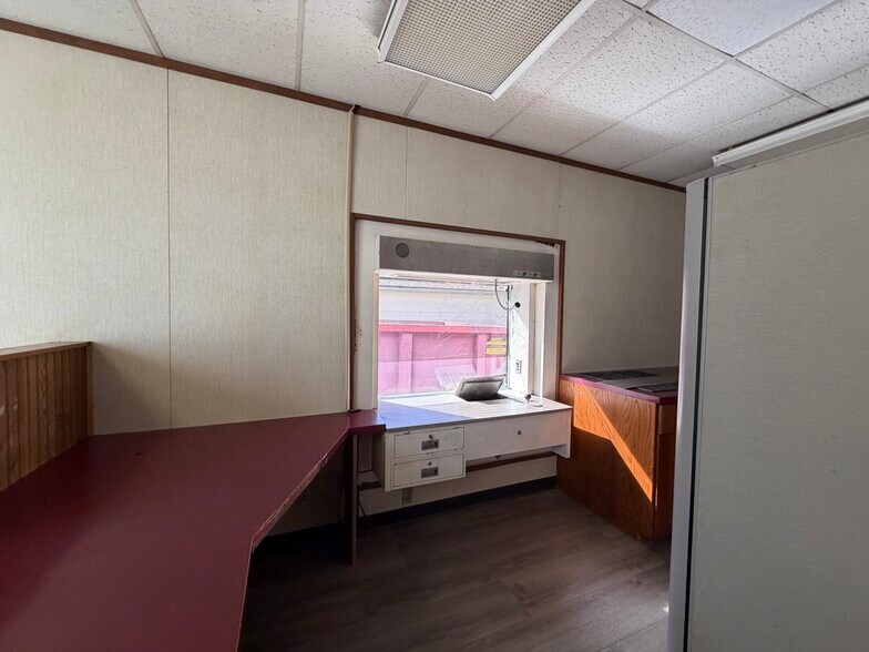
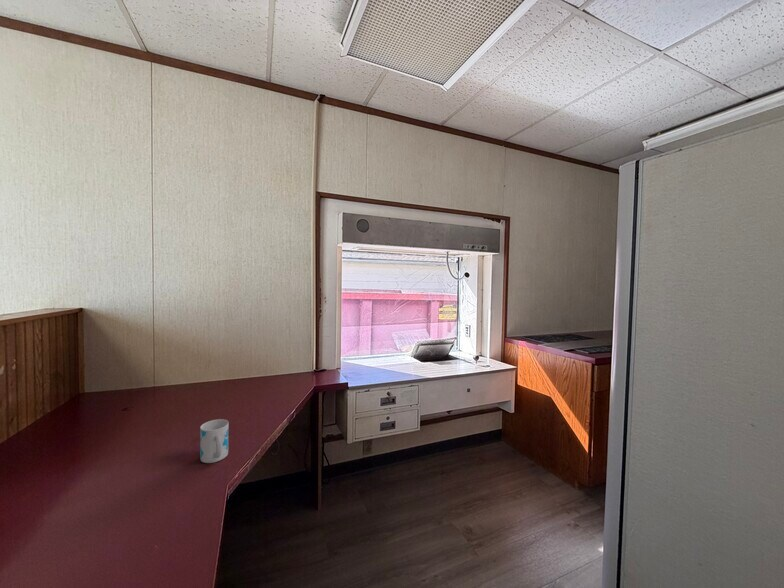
+ mug [199,418,229,464]
